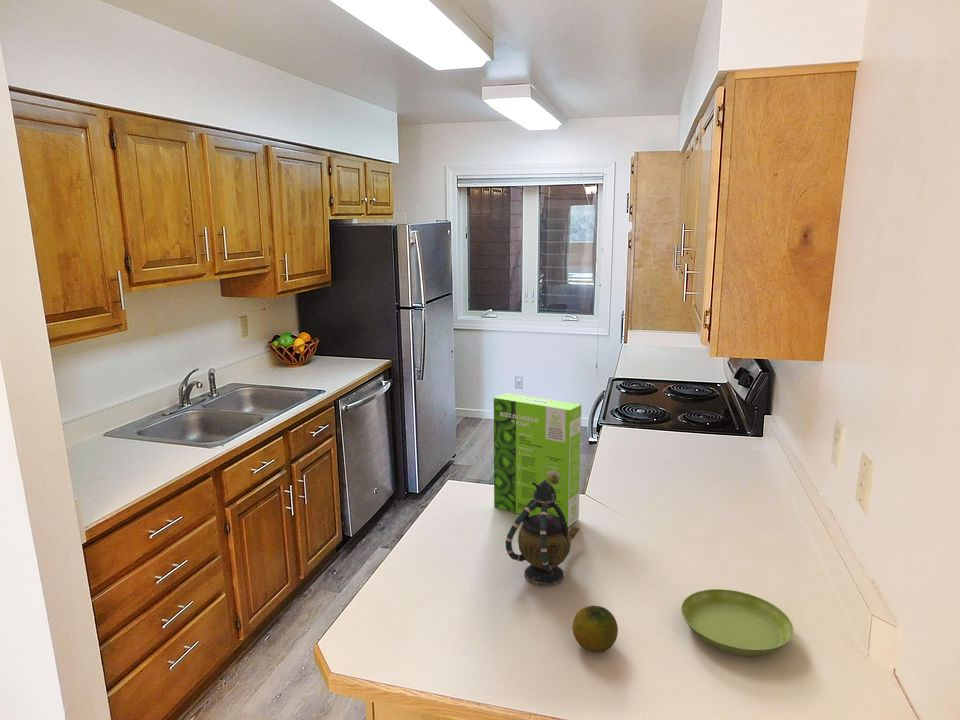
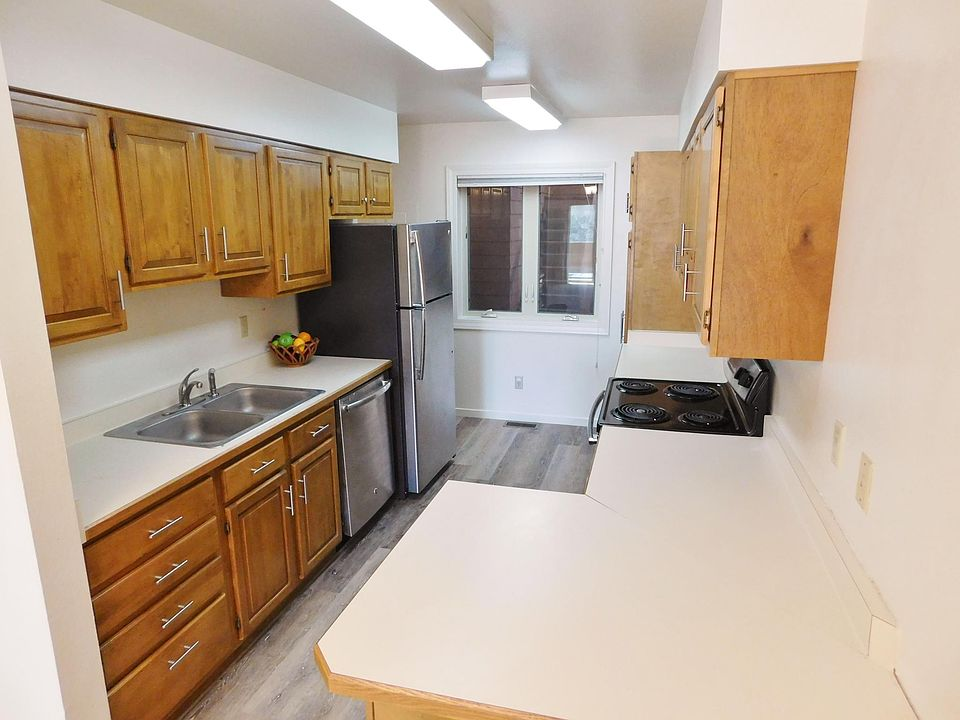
- saucer [680,588,794,657]
- cake mix box [493,392,582,528]
- fruit [572,605,619,653]
- teapot [505,480,580,587]
